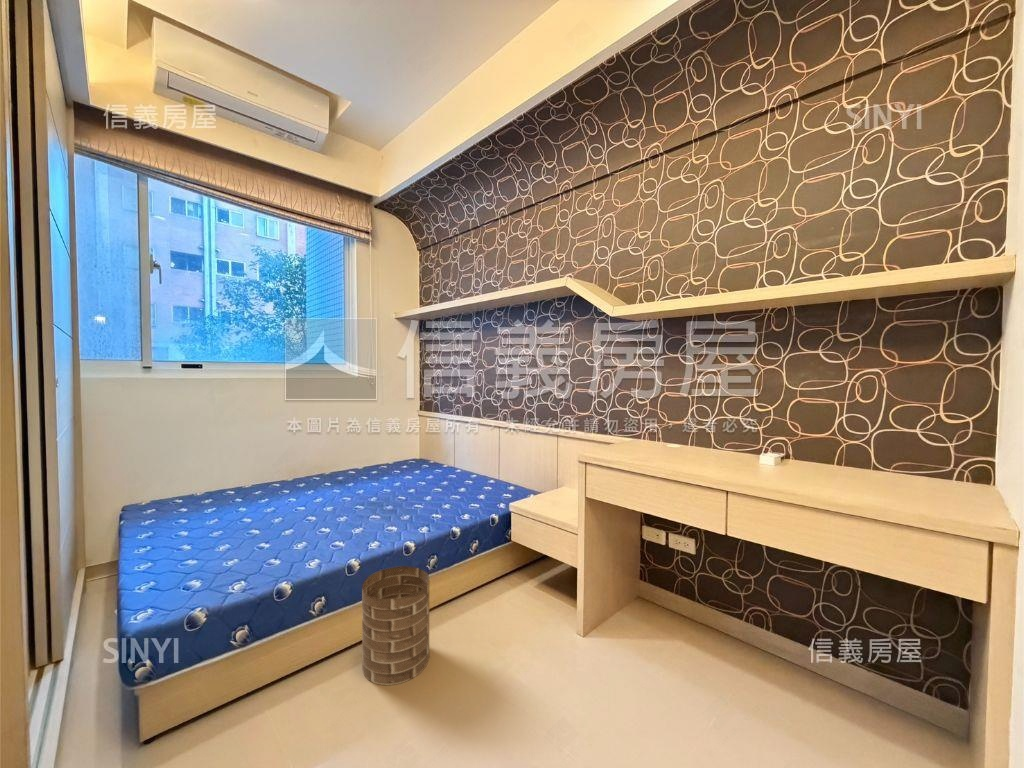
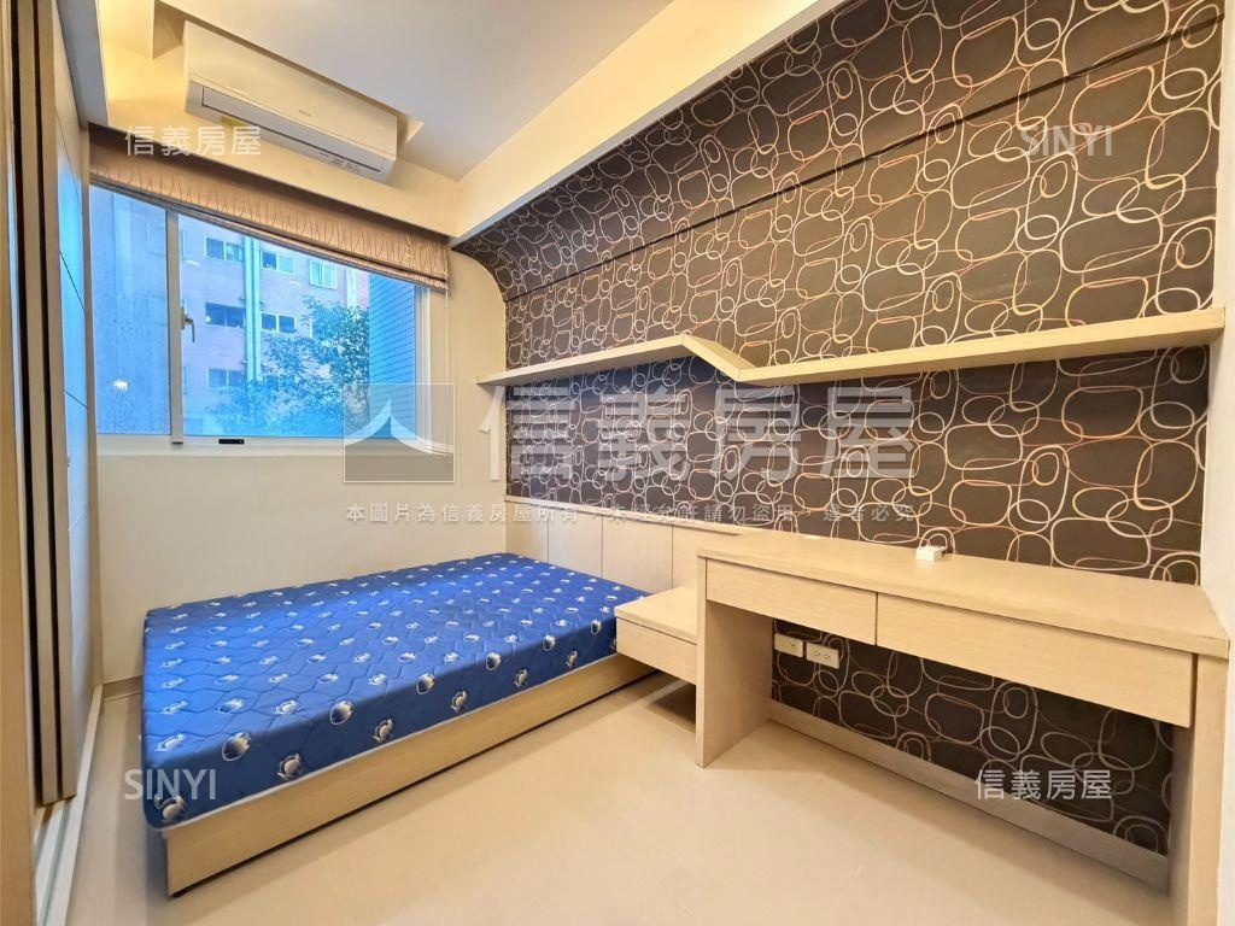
- basket [361,565,430,686]
